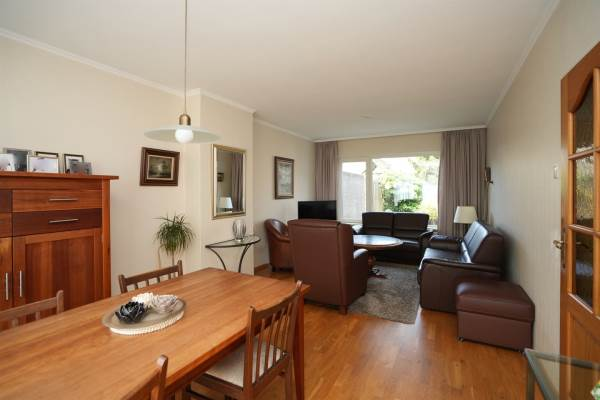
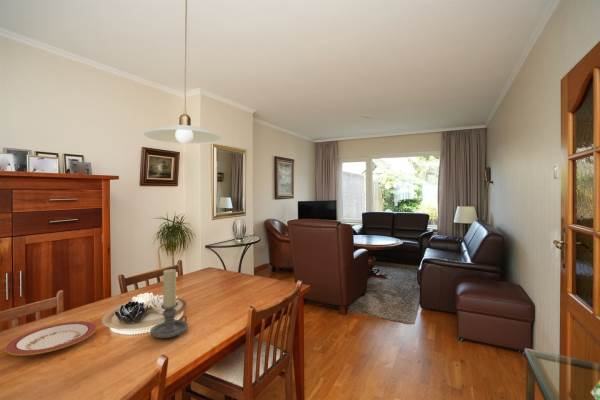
+ plate [4,320,98,357]
+ candle holder [149,268,189,339]
